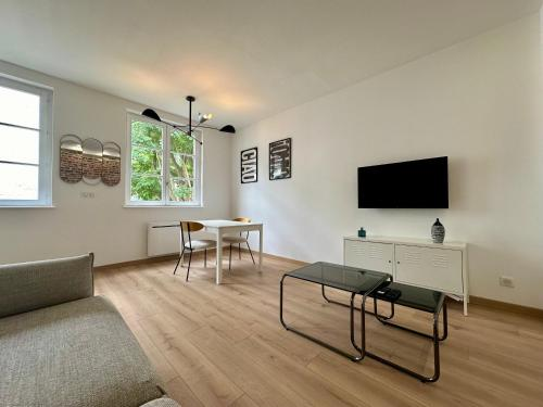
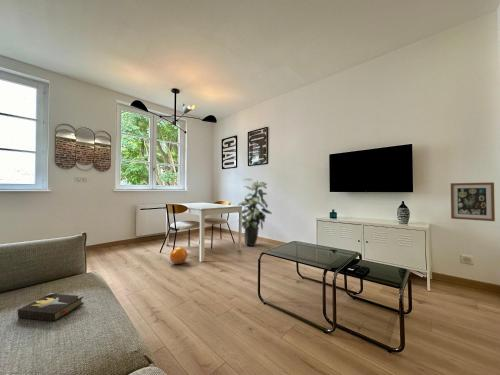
+ hardback book [17,292,85,322]
+ wall art [450,181,496,222]
+ ball [169,246,189,265]
+ indoor plant [236,178,273,247]
